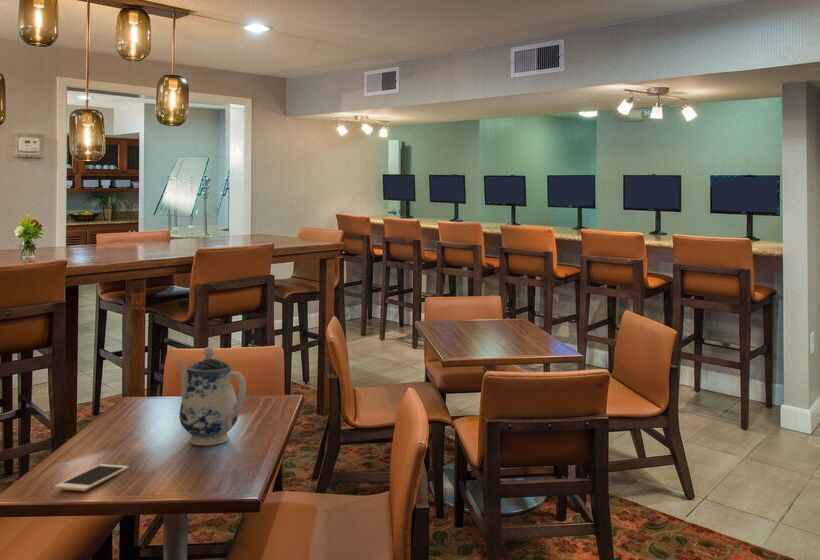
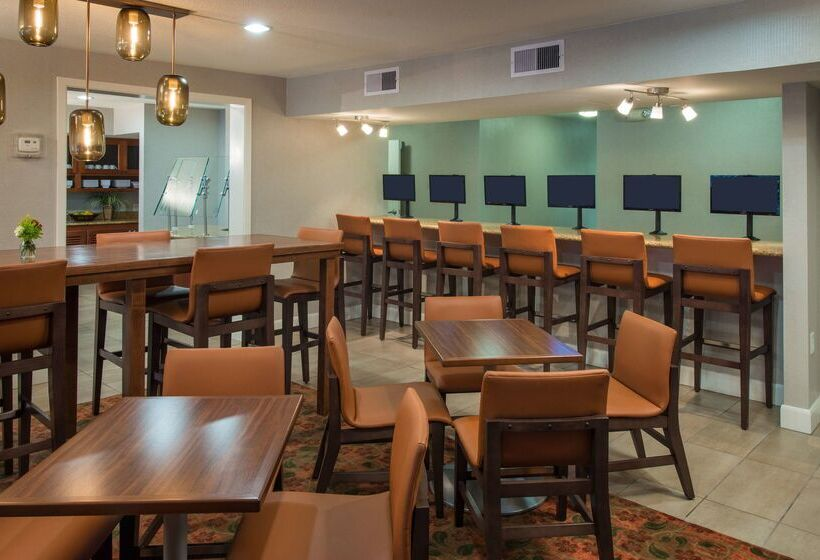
- teapot [175,346,247,446]
- cell phone [54,463,130,492]
